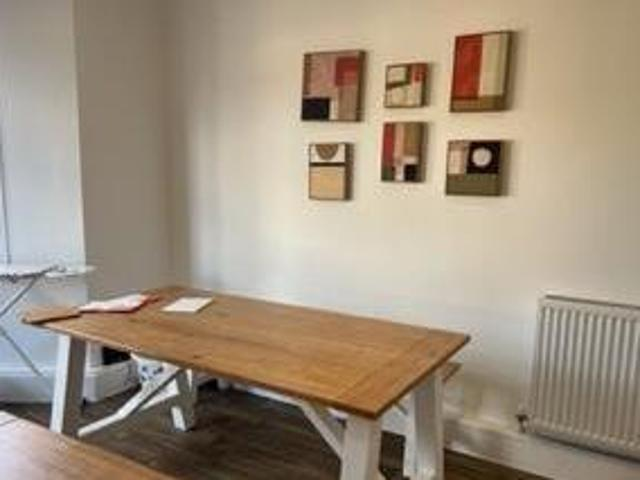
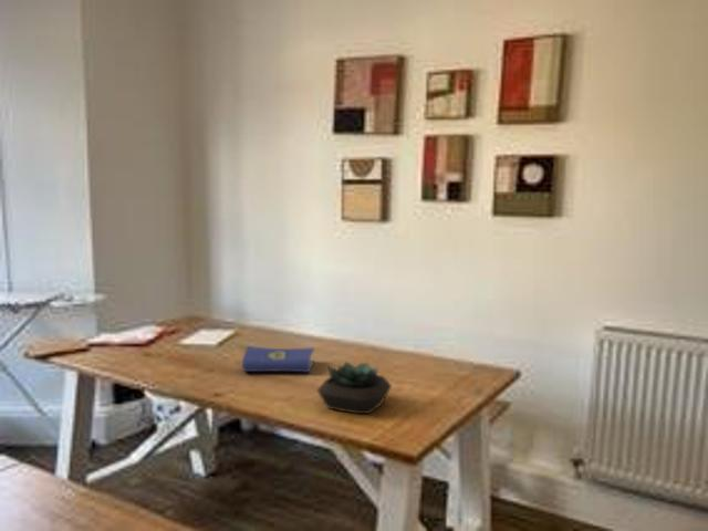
+ succulent plant [316,361,393,415]
+ hardcover book [241,345,315,373]
